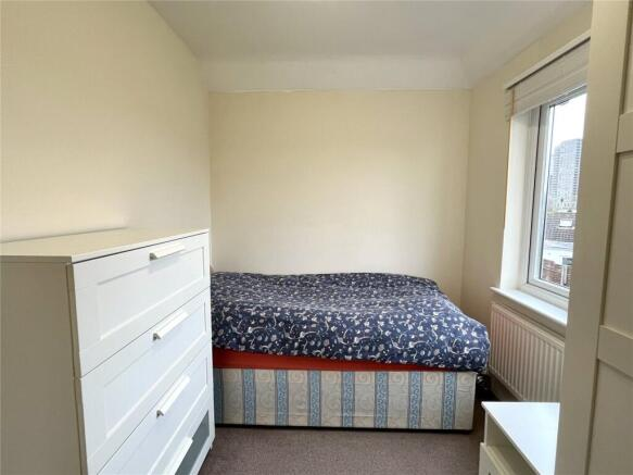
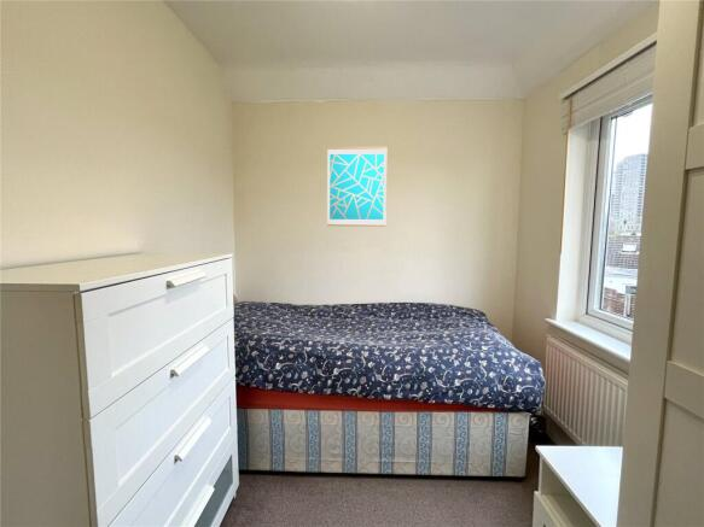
+ wall art [326,146,388,228]
